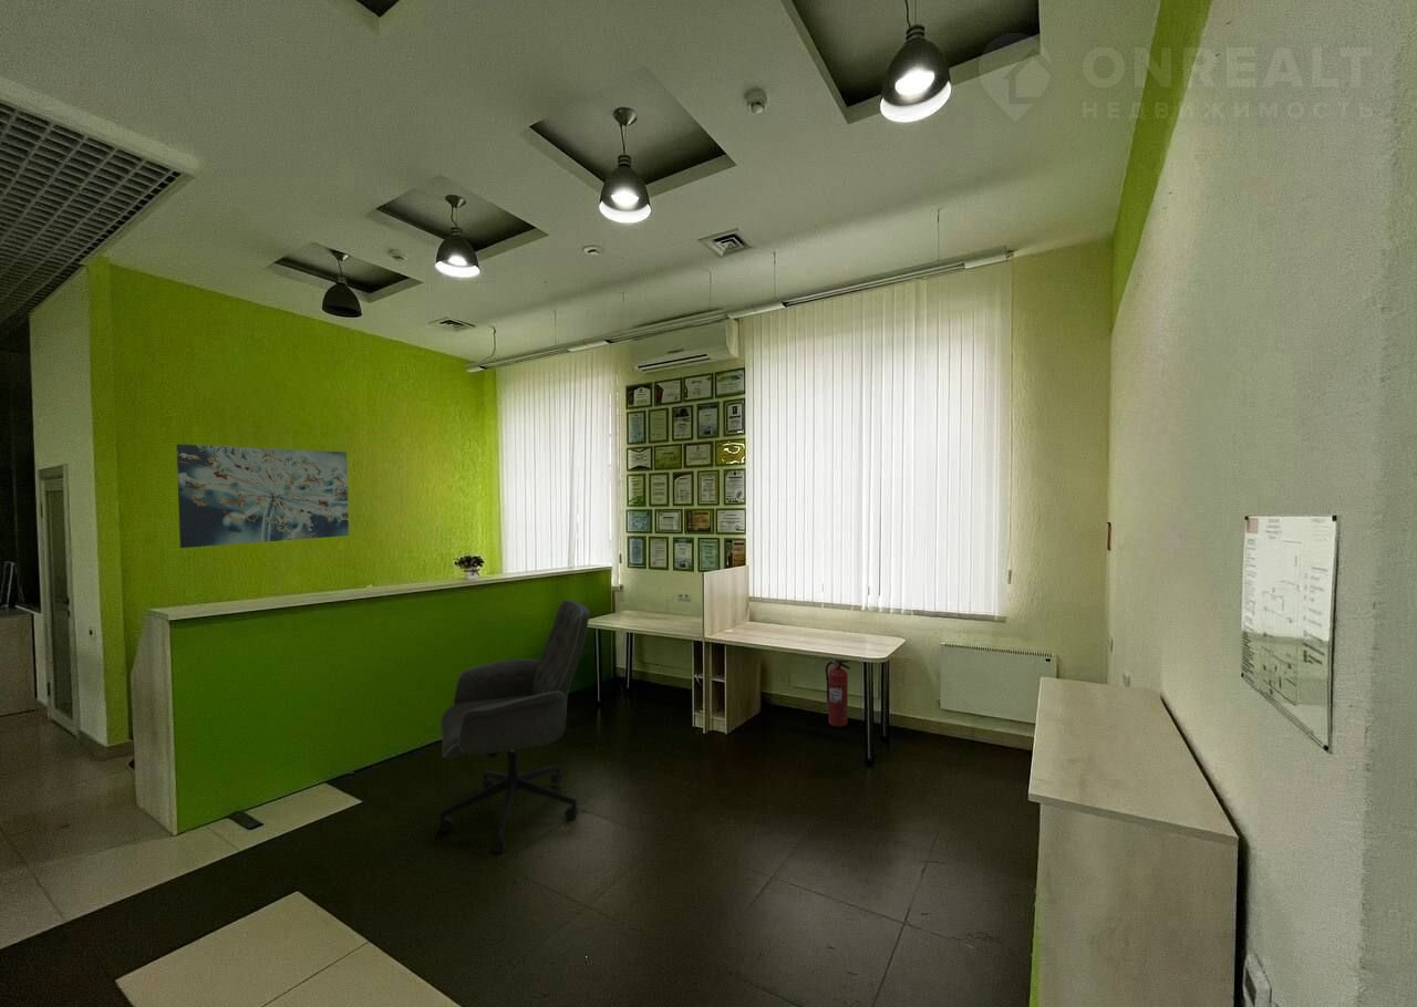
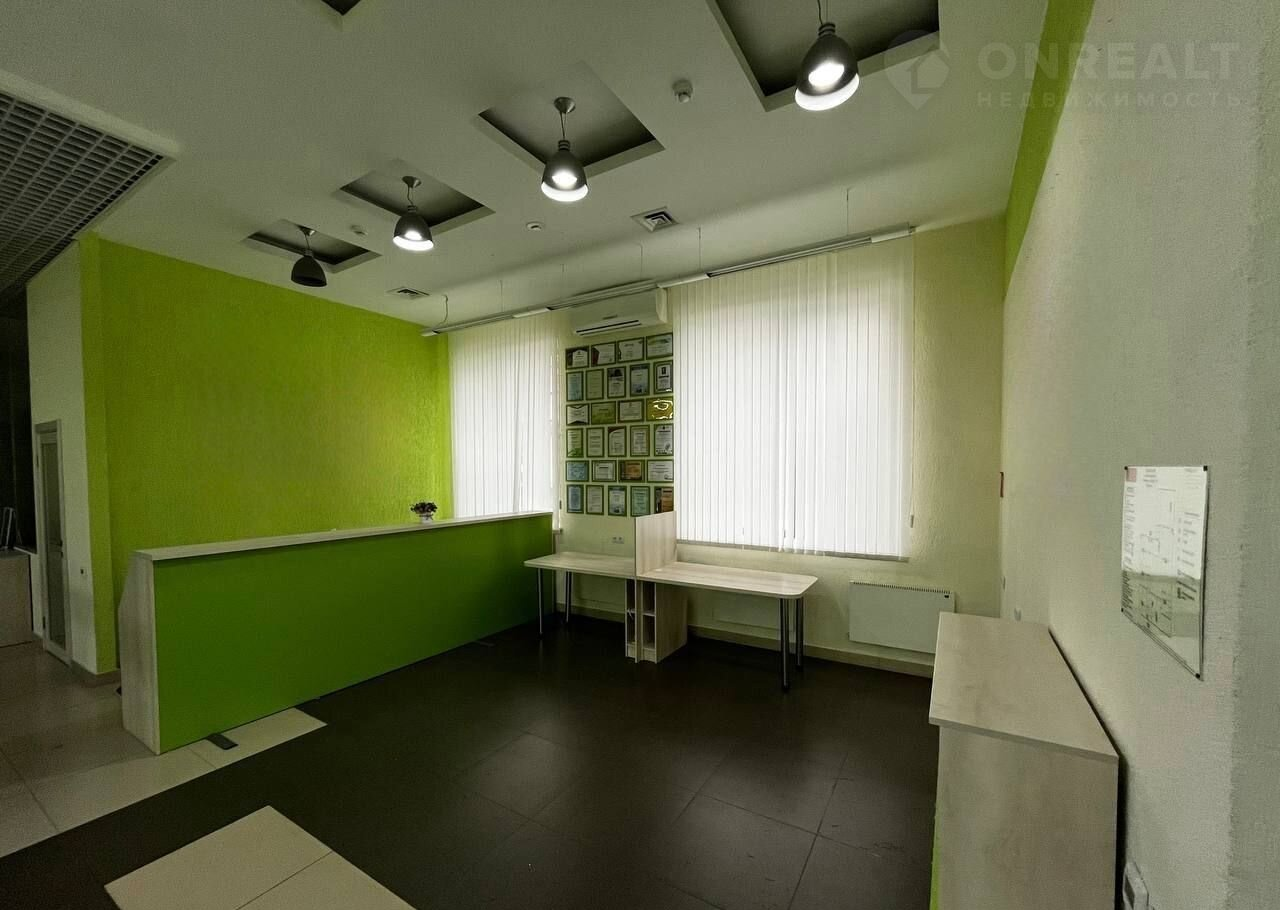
- fire extinguisher [825,658,851,728]
- wall art [176,443,350,549]
- office chair [437,599,590,854]
